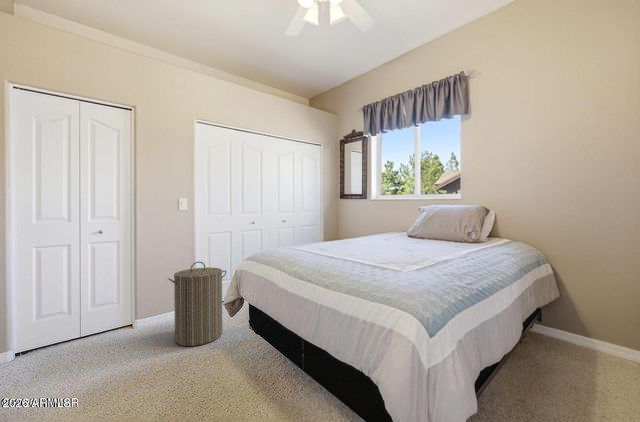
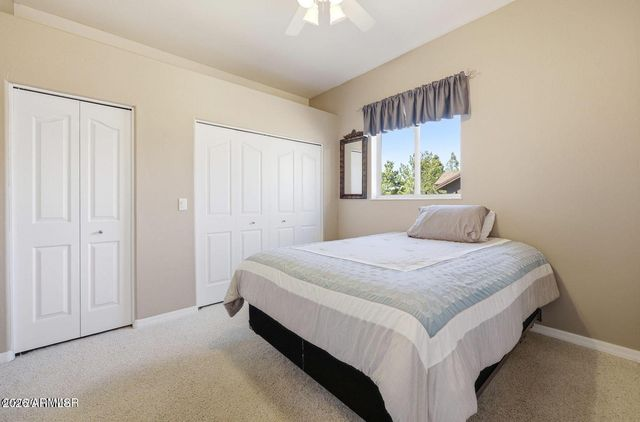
- laundry hamper [167,260,228,347]
